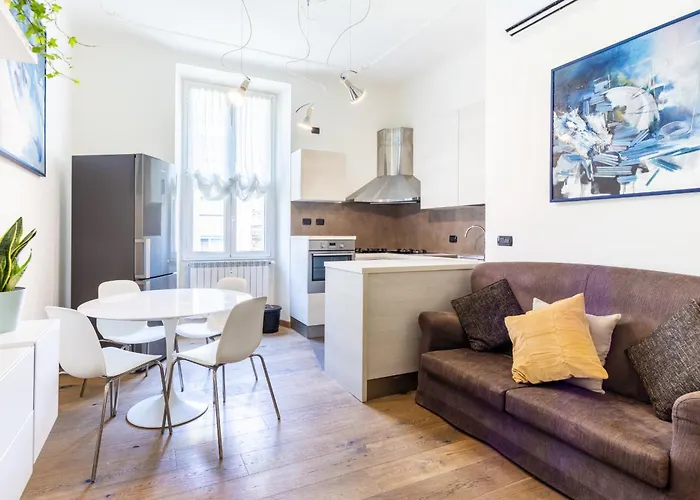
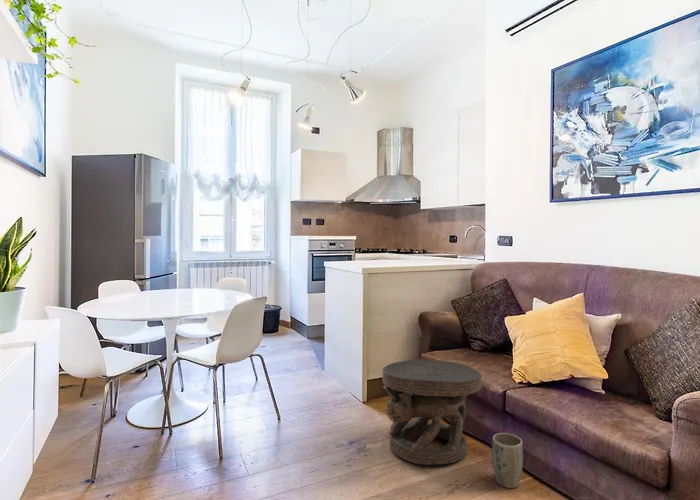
+ plant pot [491,432,524,489]
+ carved stool [381,358,483,466]
